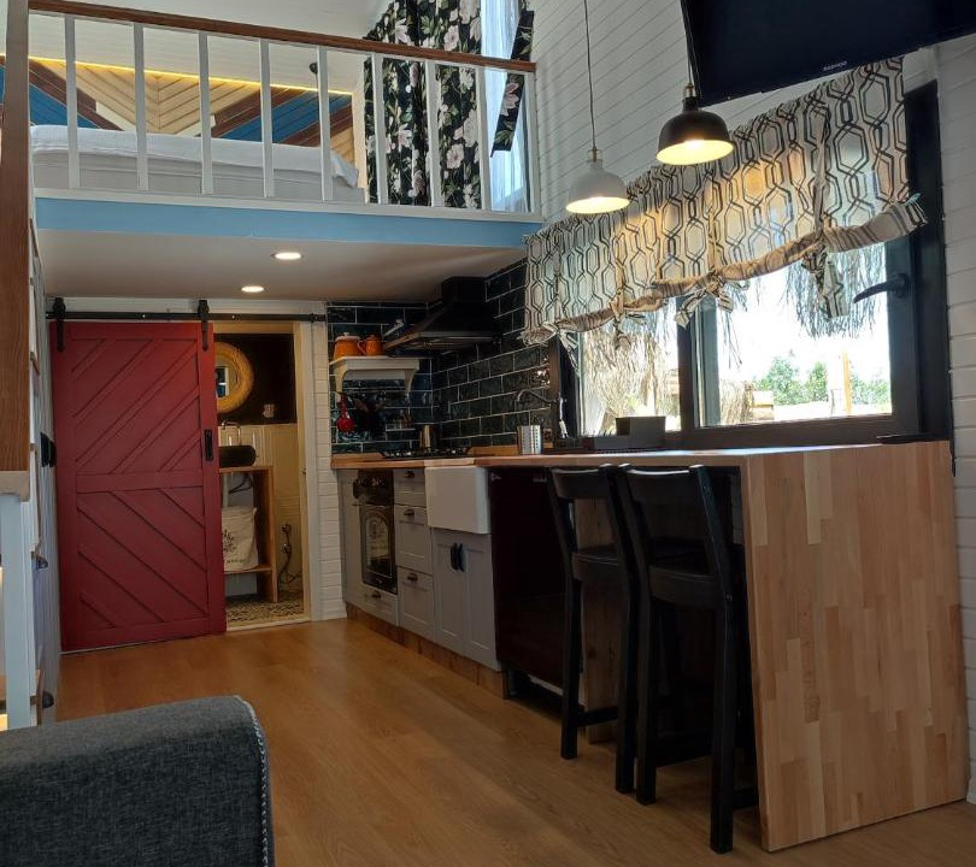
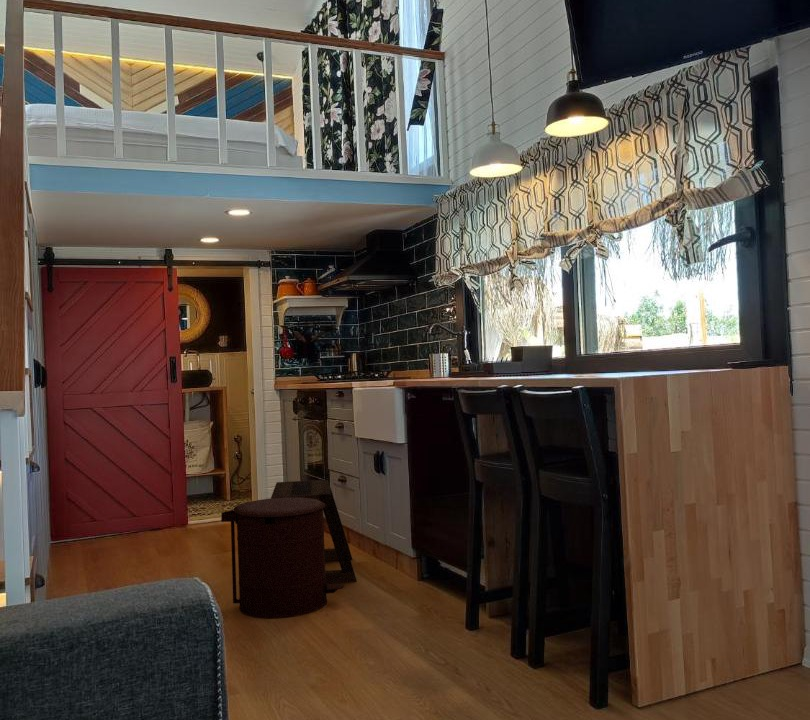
+ stool [270,479,358,585]
+ trash can [220,497,345,619]
